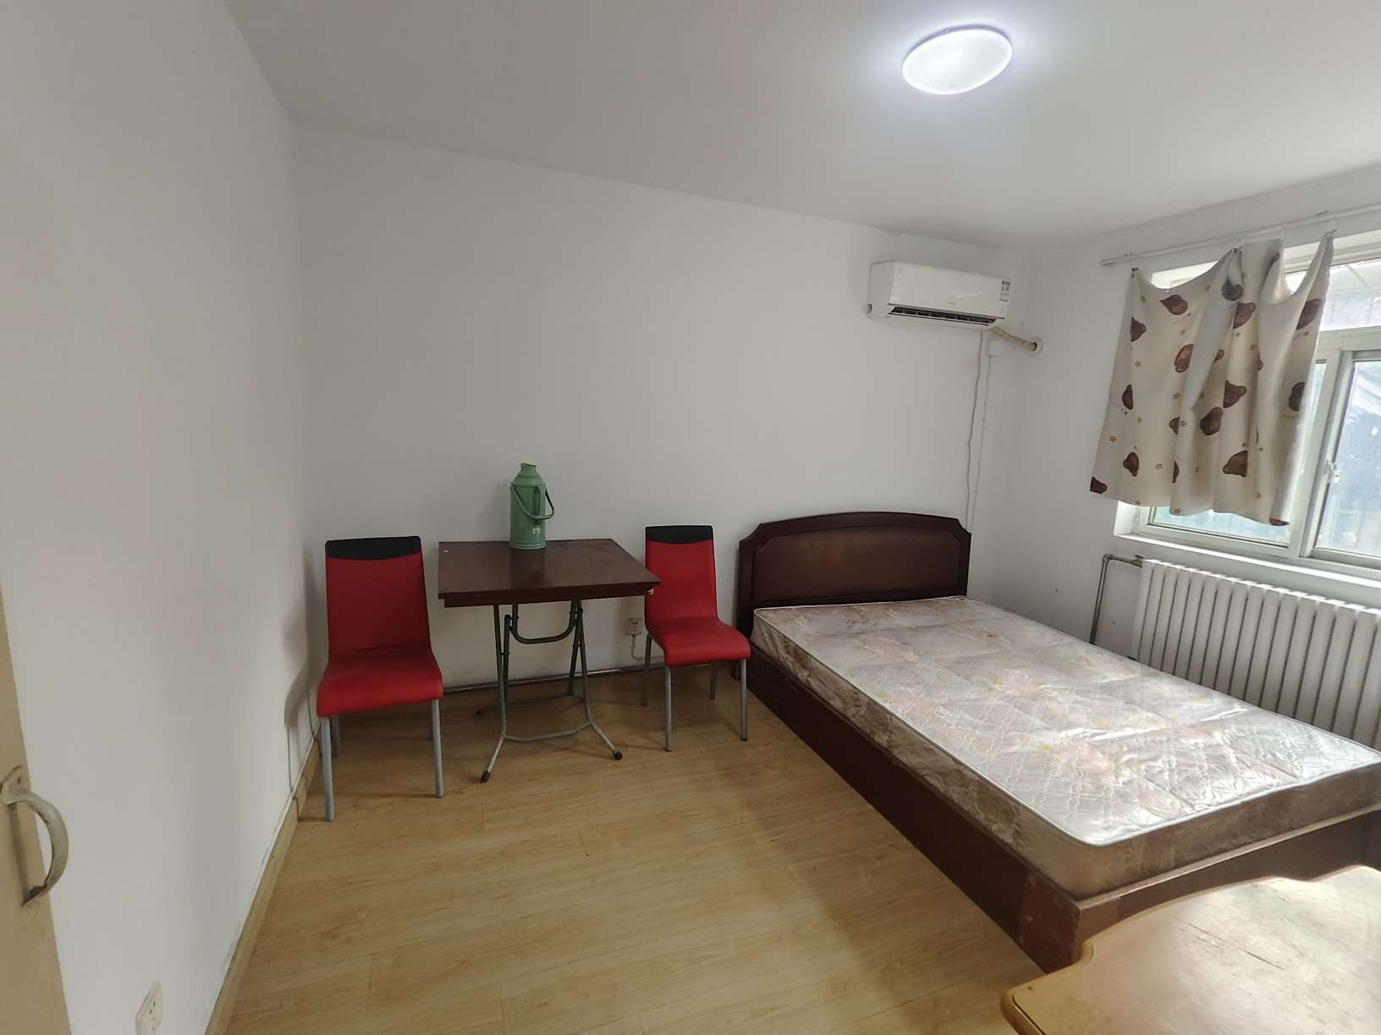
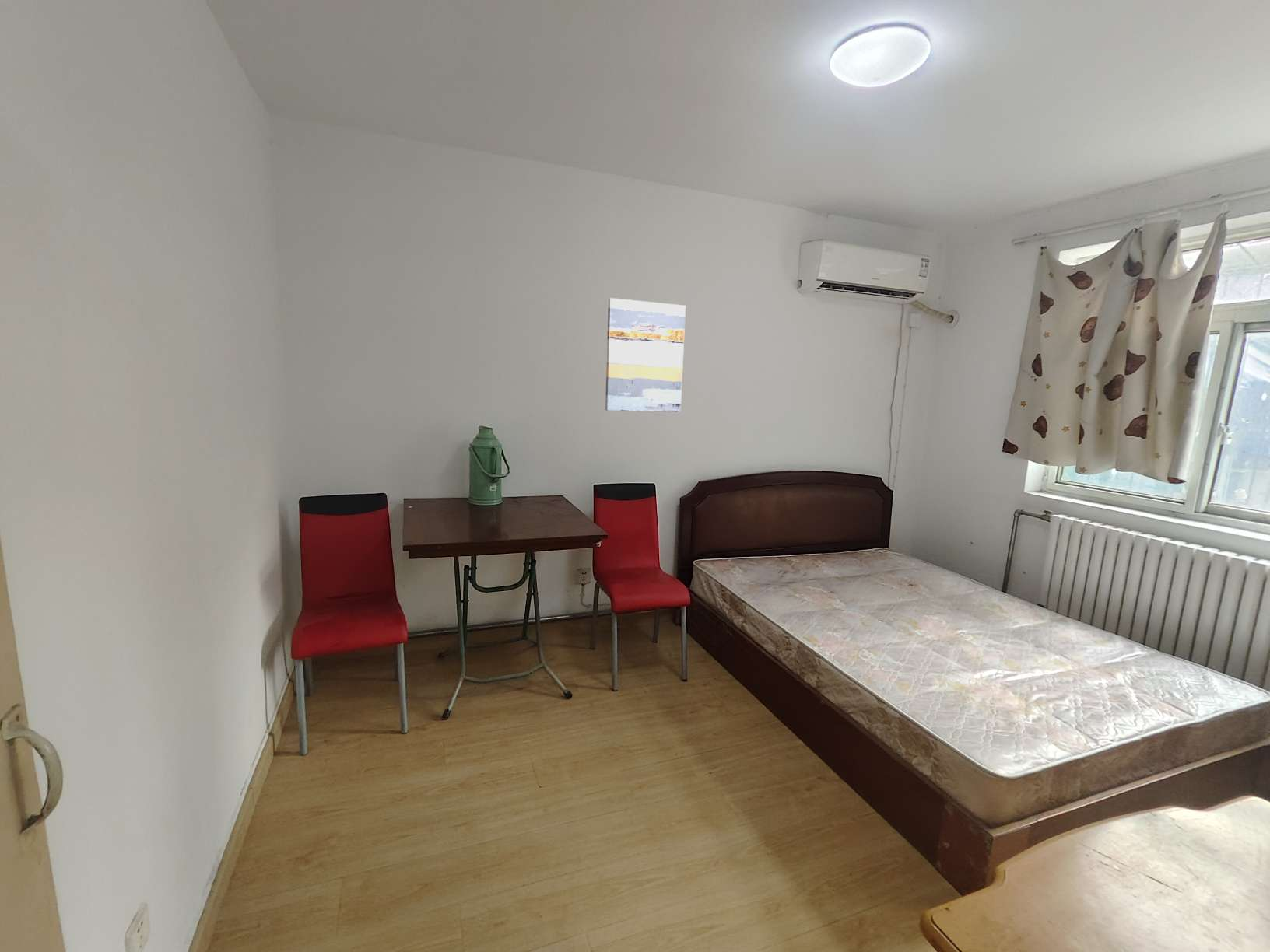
+ wall art [605,297,686,413]
